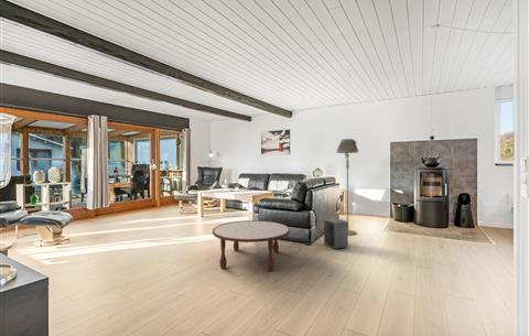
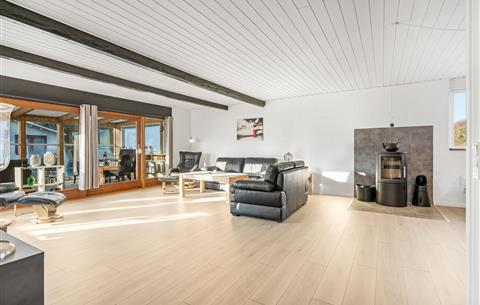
- coffee table [212,219,291,272]
- speaker [323,217,349,250]
- floor lamp [336,138,359,236]
